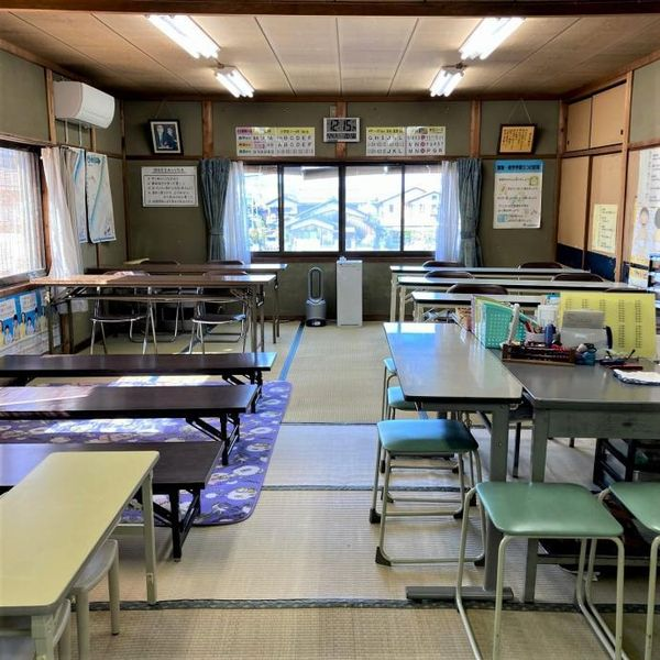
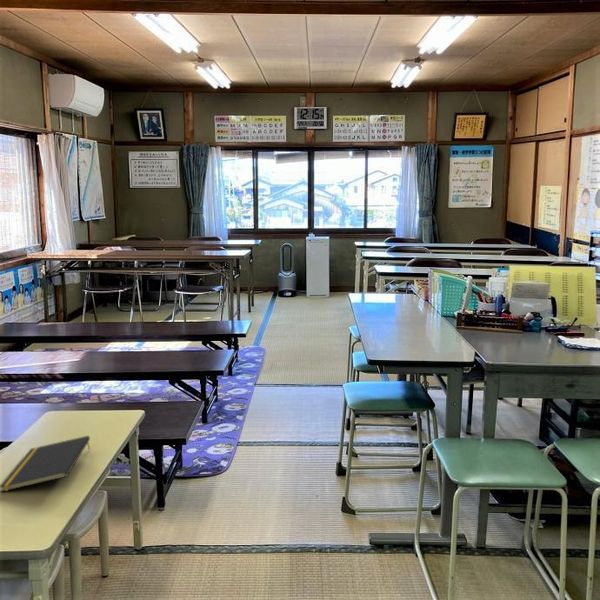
+ notepad [0,435,91,493]
